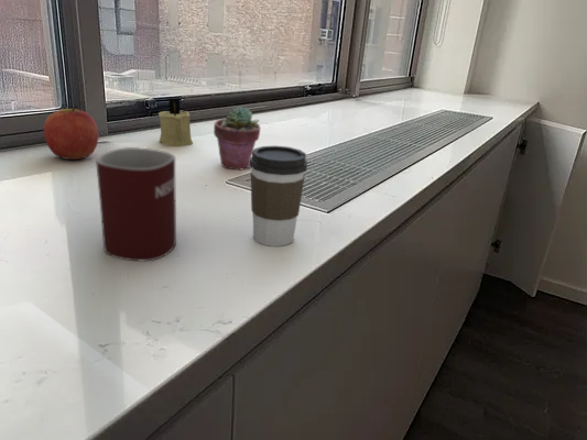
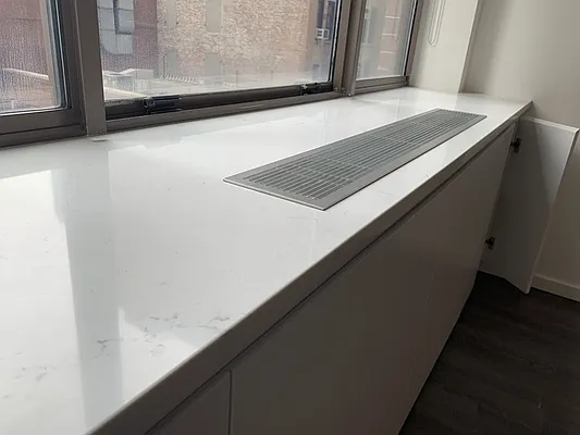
- apple [43,105,99,161]
- potted succulent [213,105,261,170]
- mug [95,146,177,262]
- candle [157,97,194,147]
- coffee cup [249,144,308,248]
